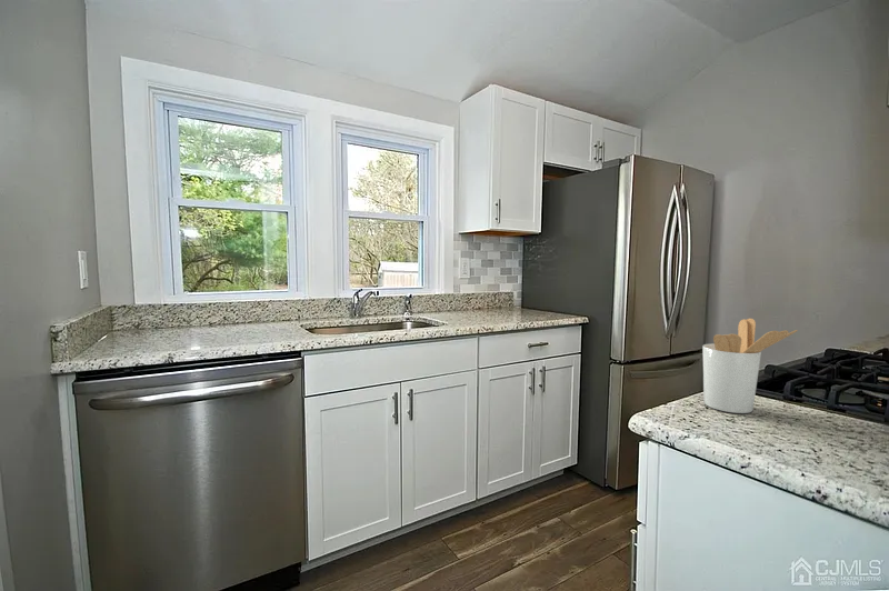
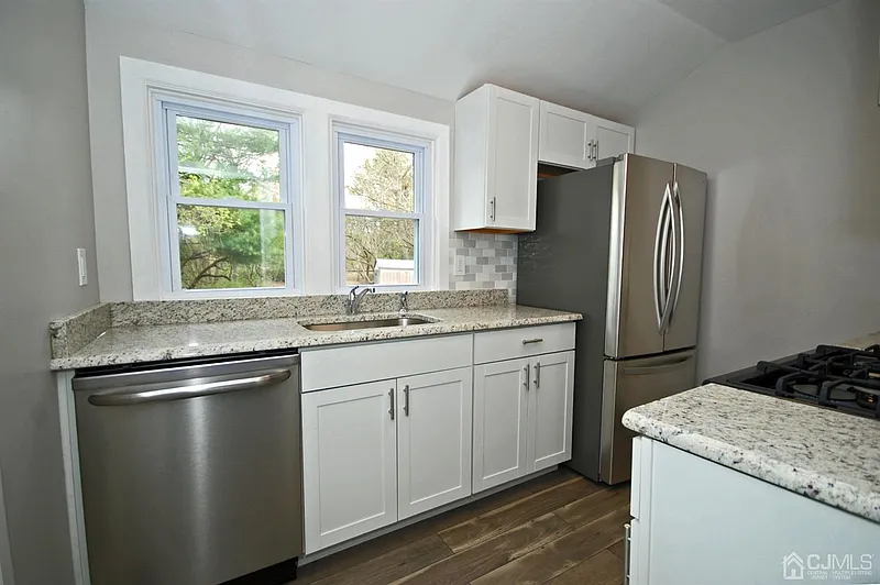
- utensil holder [701,318,799,414]
